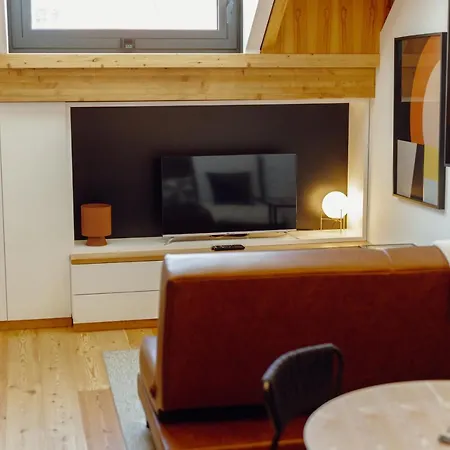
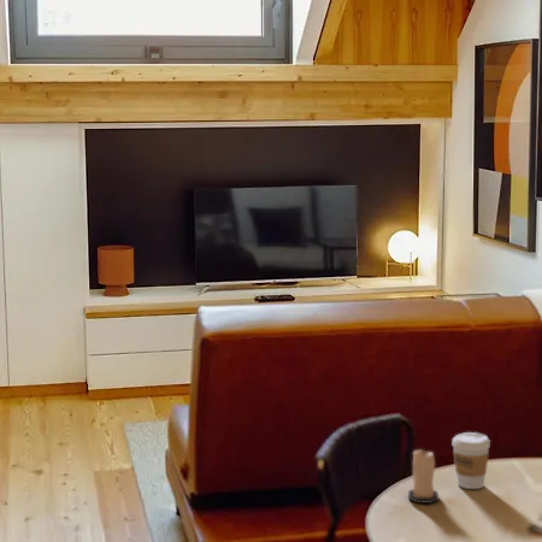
+ coffee cup [452,431,491,490]
+ candle [407,447,440,505]
